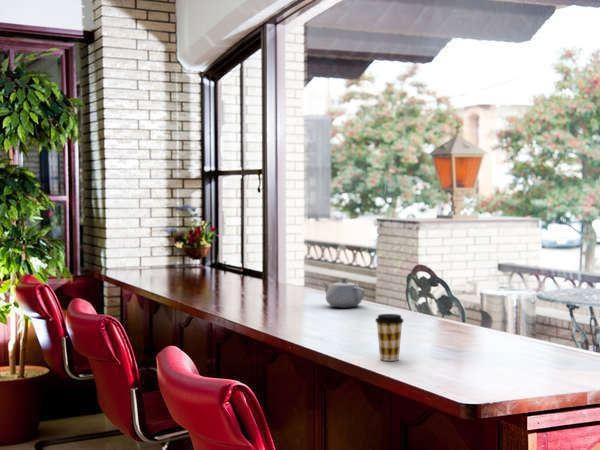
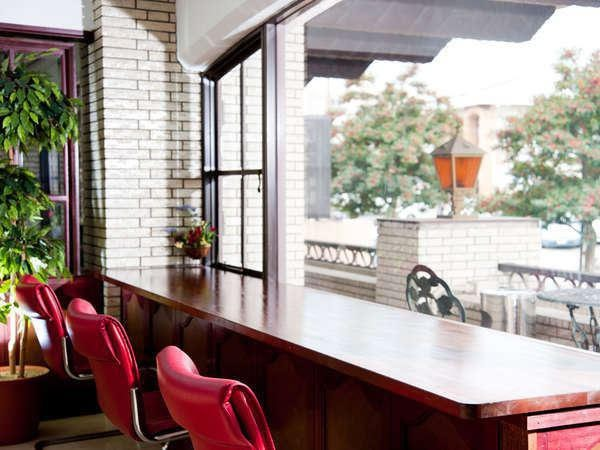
- coffee cup [374,313,405,362]
- teapot [321,277,366,309]
